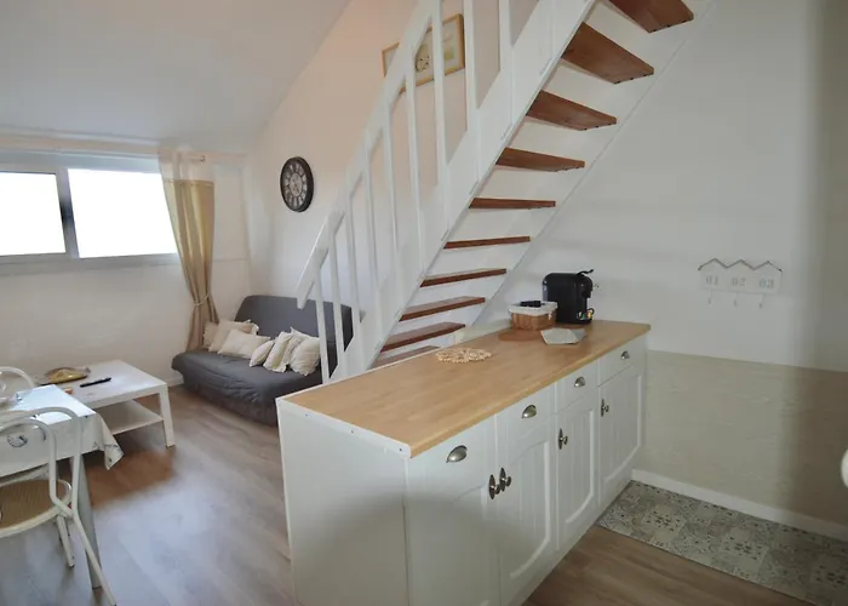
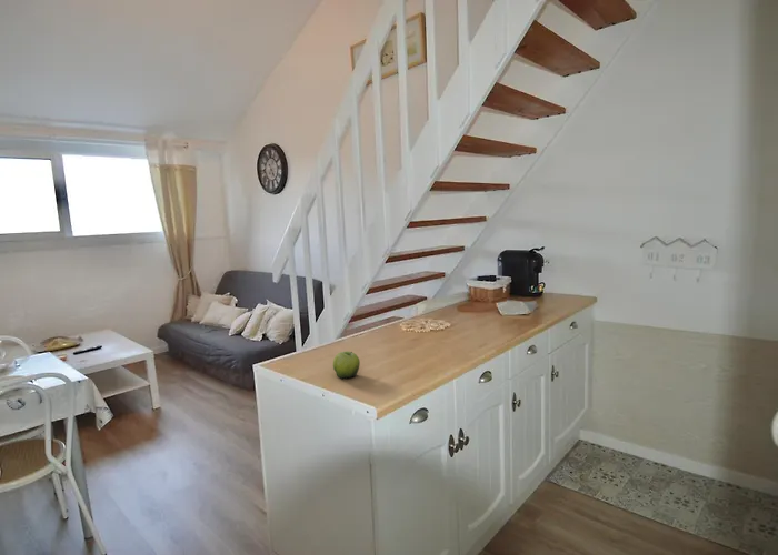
+ fruit [332,350,361,380]
